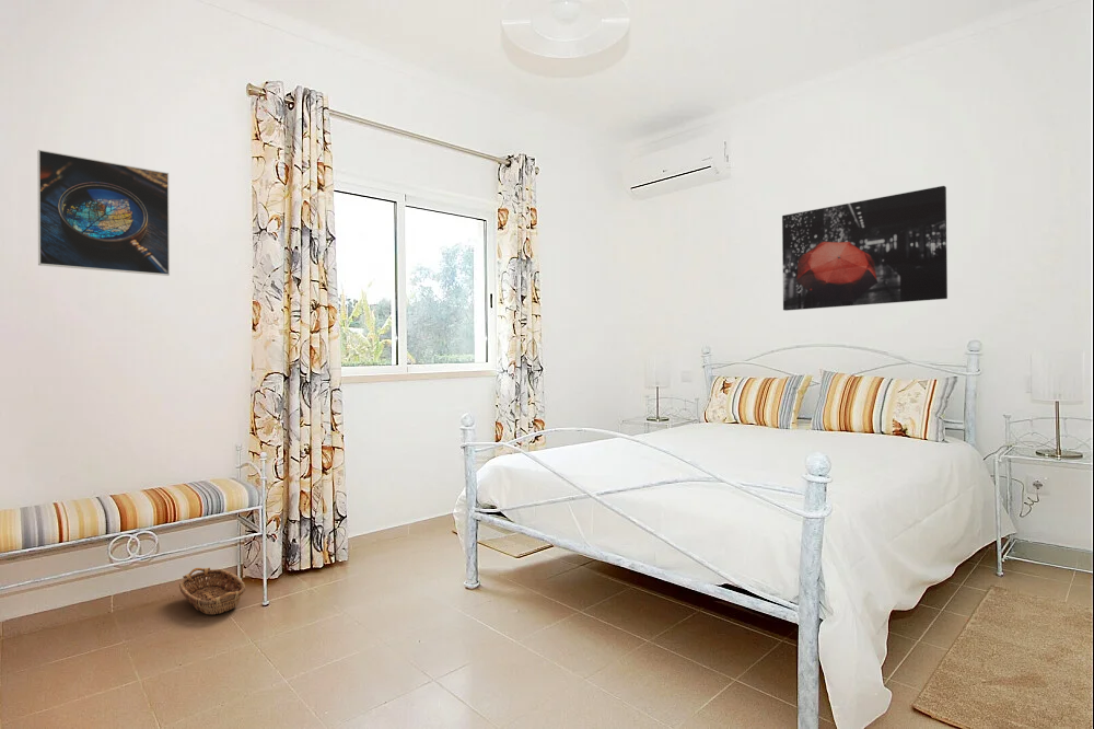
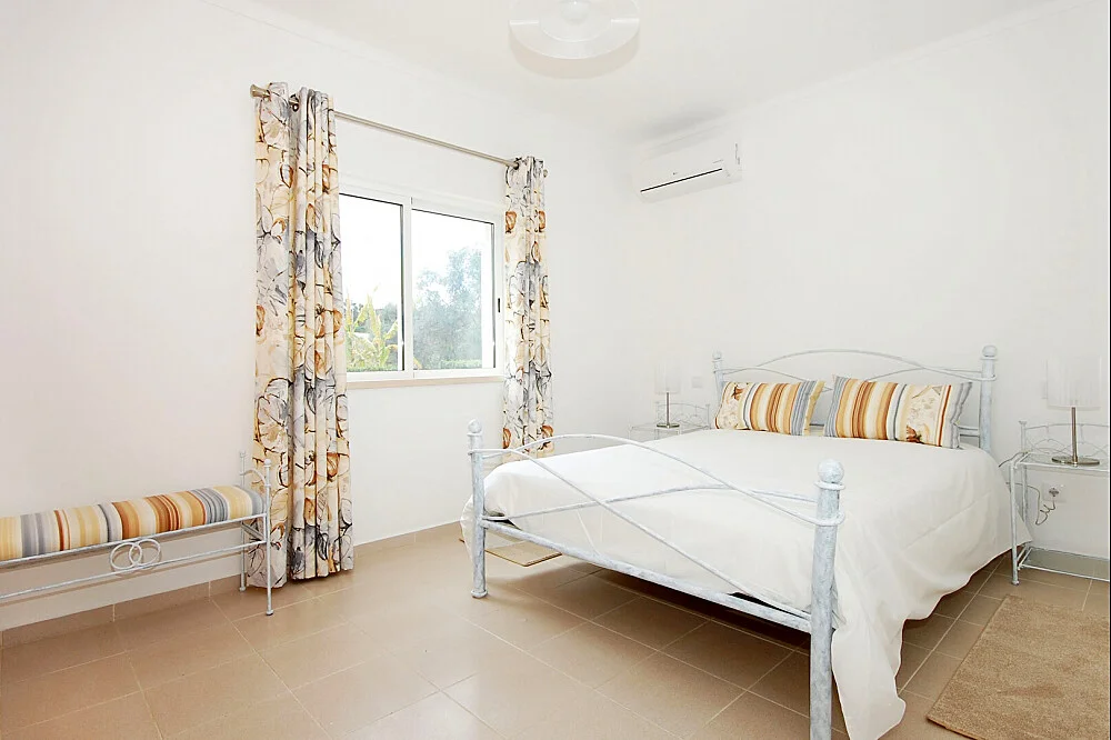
- basket [178,566,246,615]
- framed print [36,149,171,277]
- wall art [781,185,948,312]
